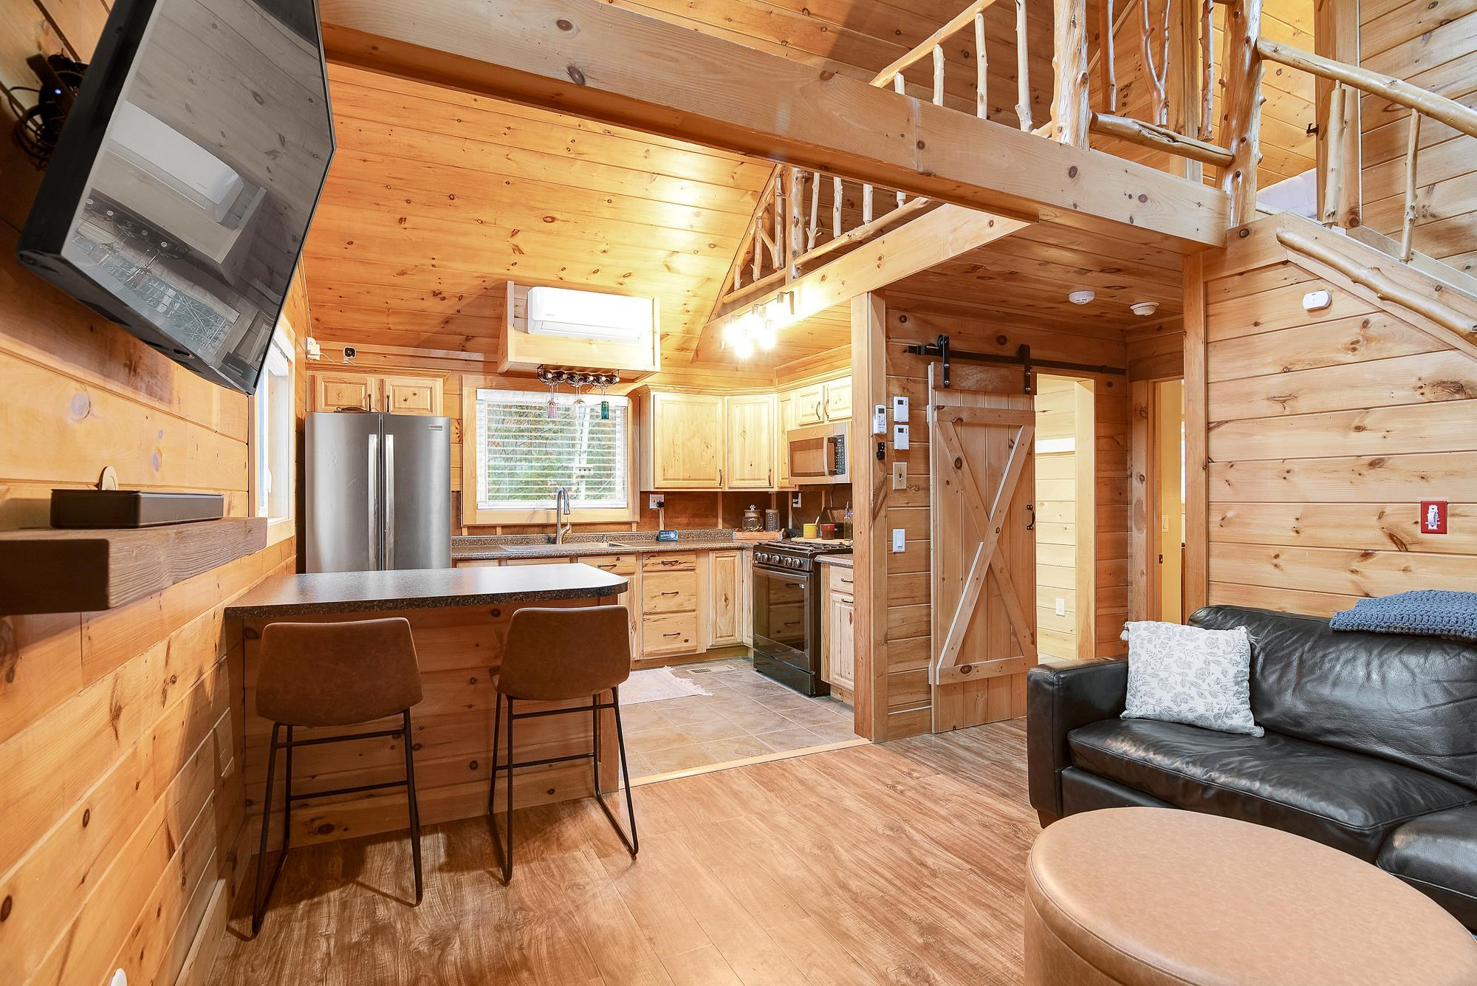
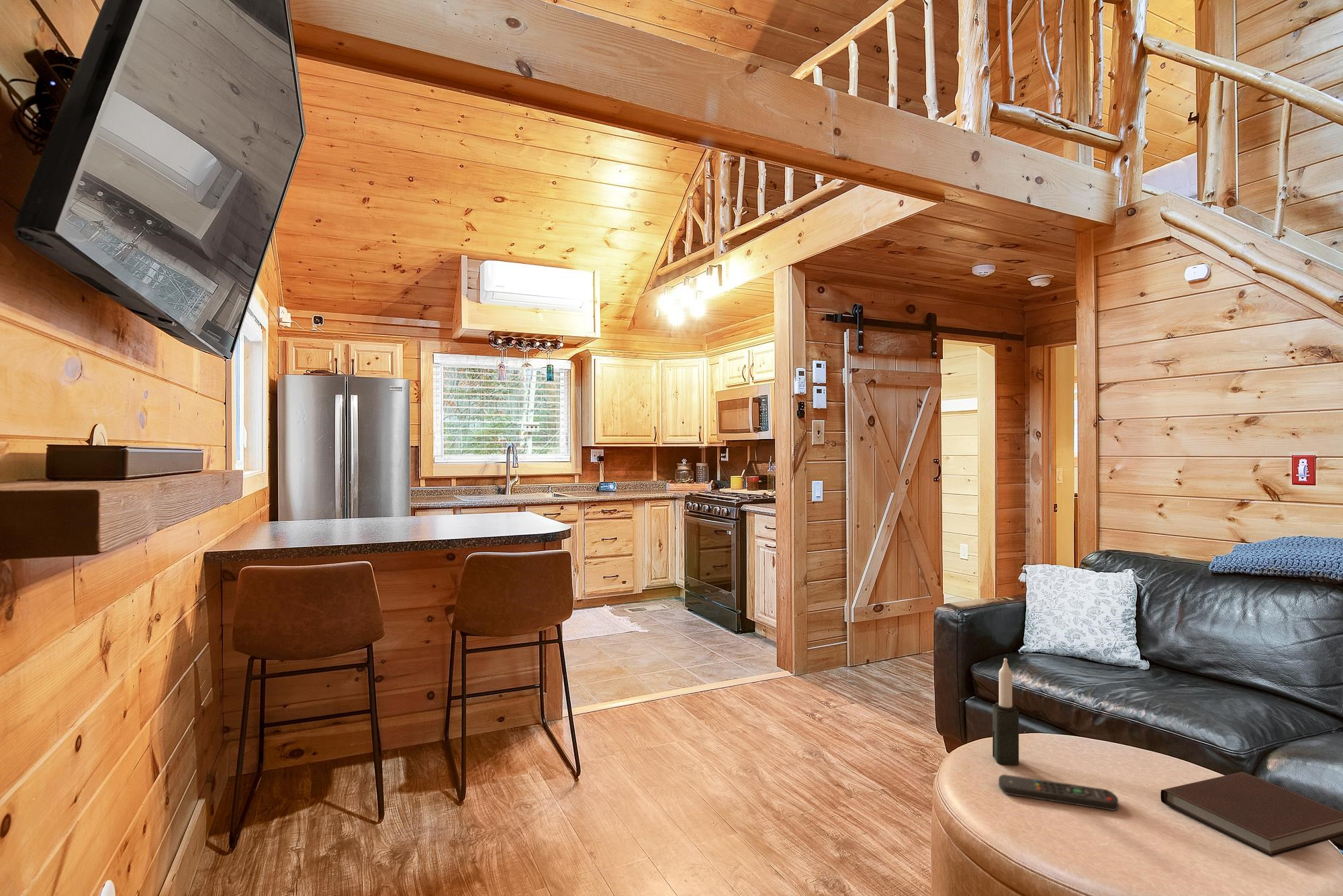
+ notebook [1160,771,1343,857]
+ candle [992,658,1019,766]
+ remote control [998,774,1119,811]
